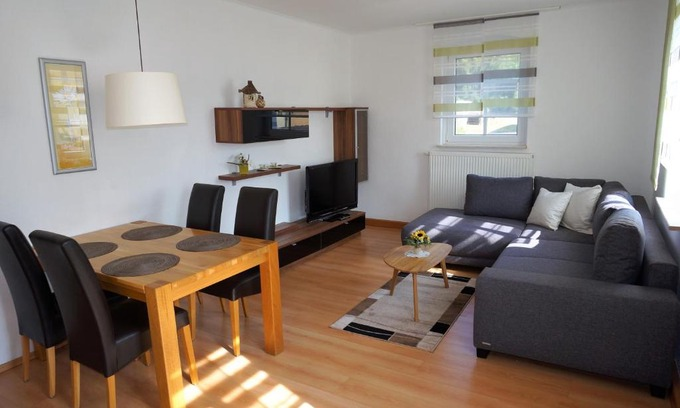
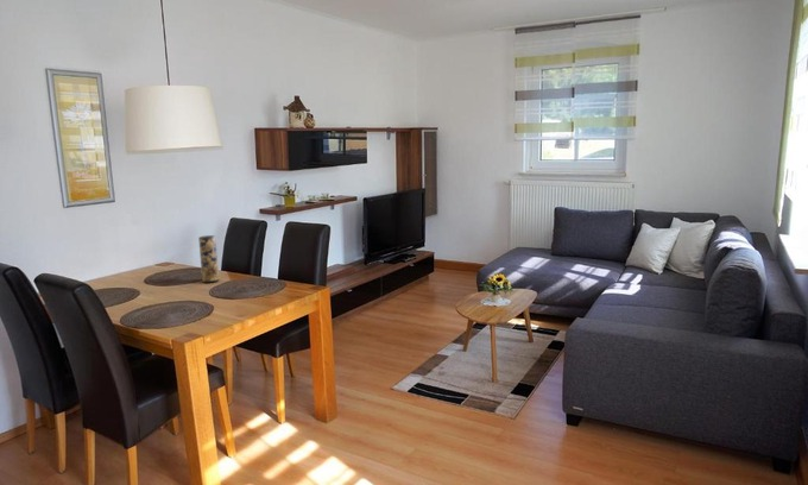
+ vase [197,234,220,284]
